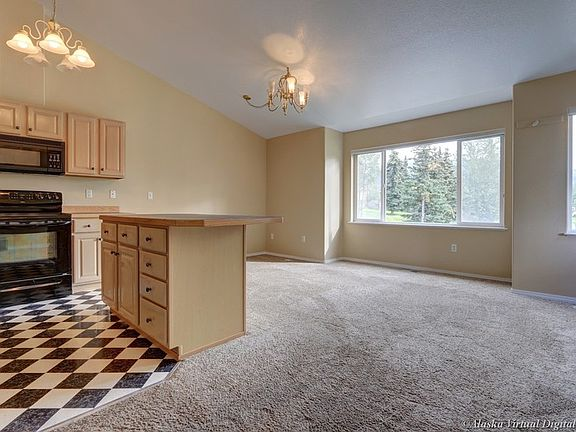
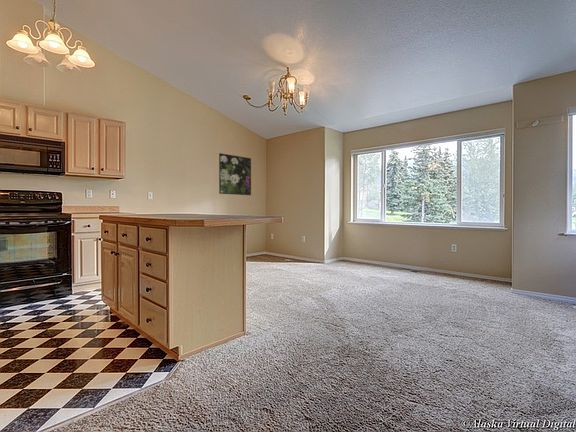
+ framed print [218,152,252,196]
